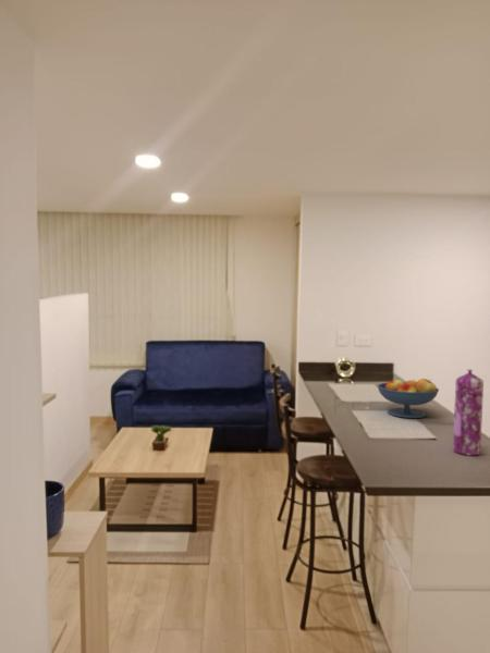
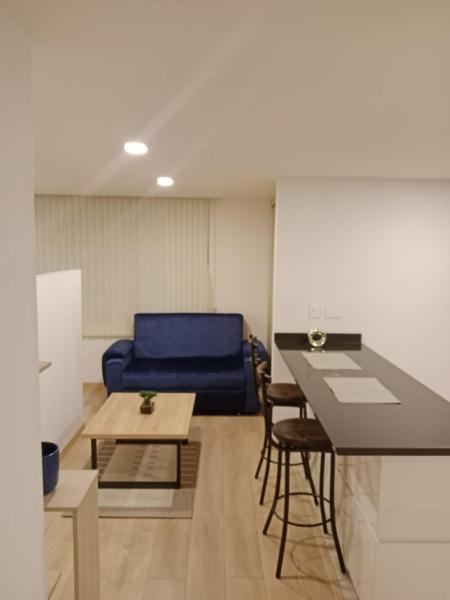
- gas cylinder [452,369,485,457]
- fruit bowl [377,378,440,419]
